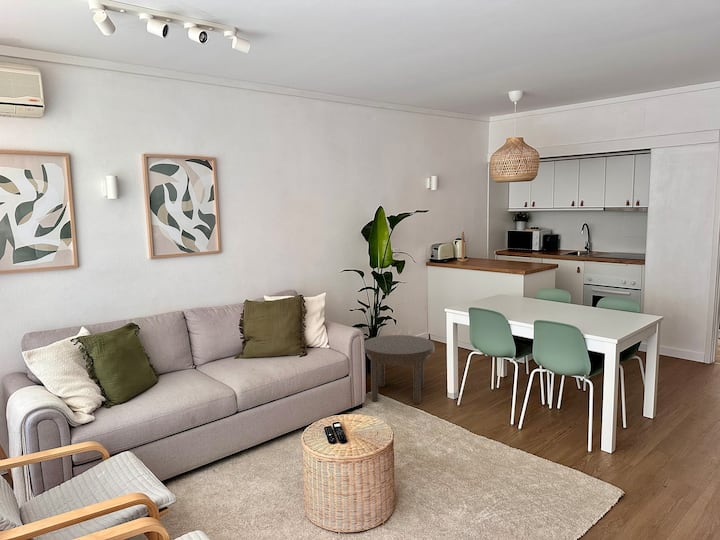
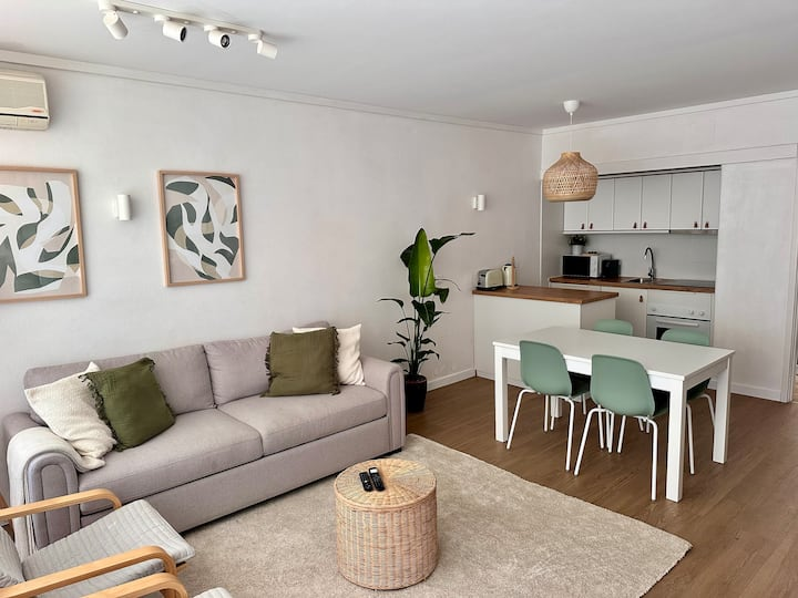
- side table [363,334,435,405]
